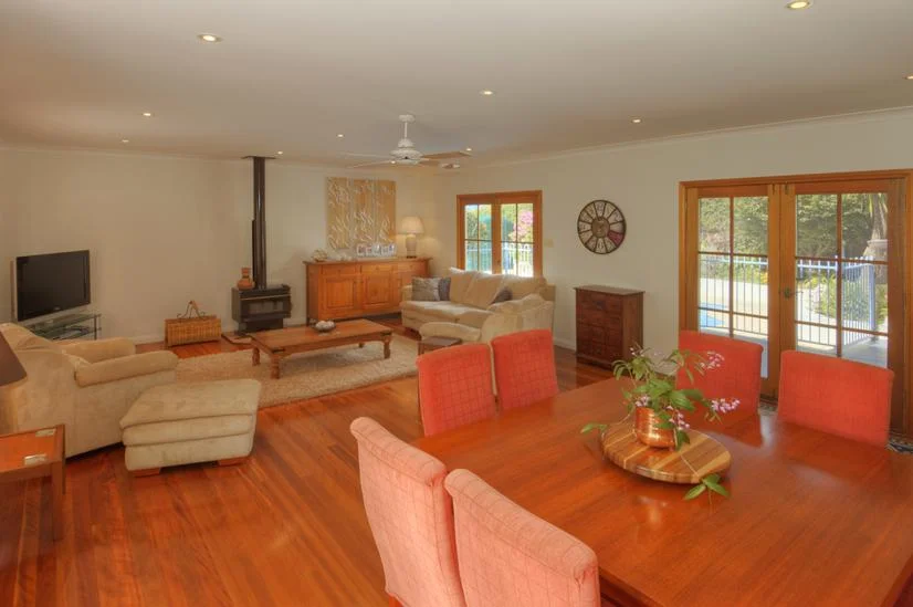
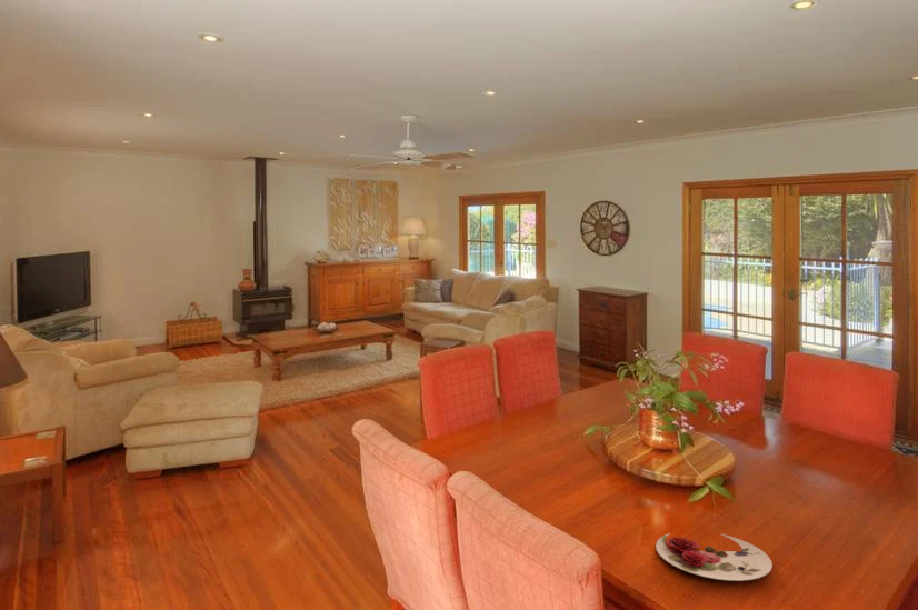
+ plate [655,532,774,582]
